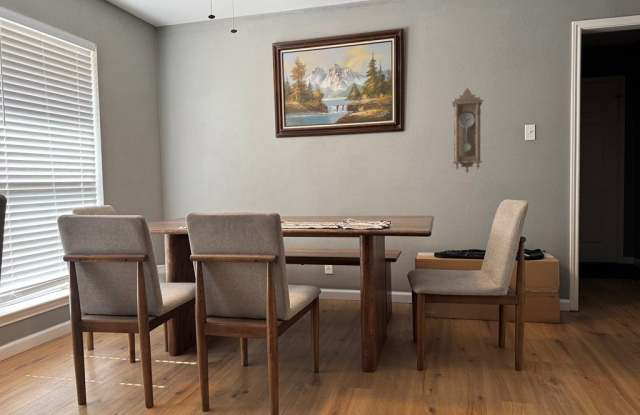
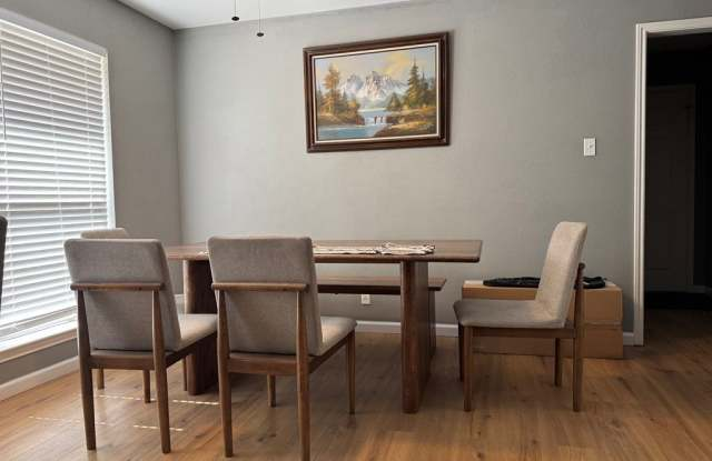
- pendulum clock [451,87,484,174]
